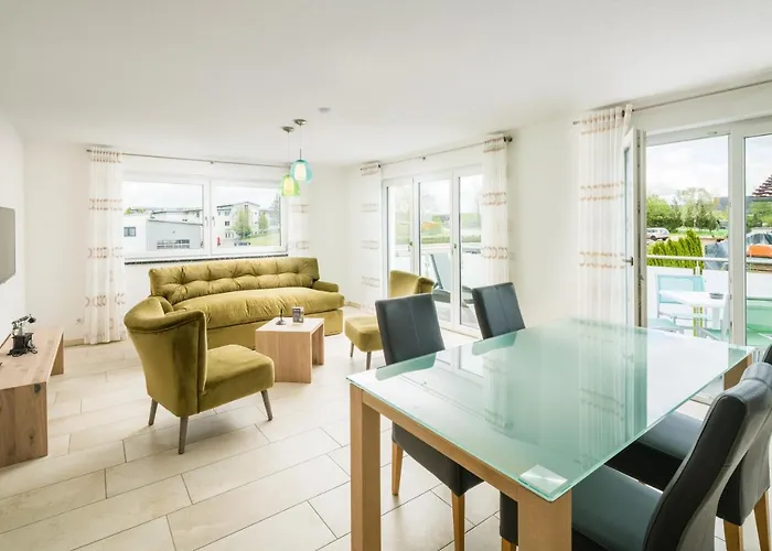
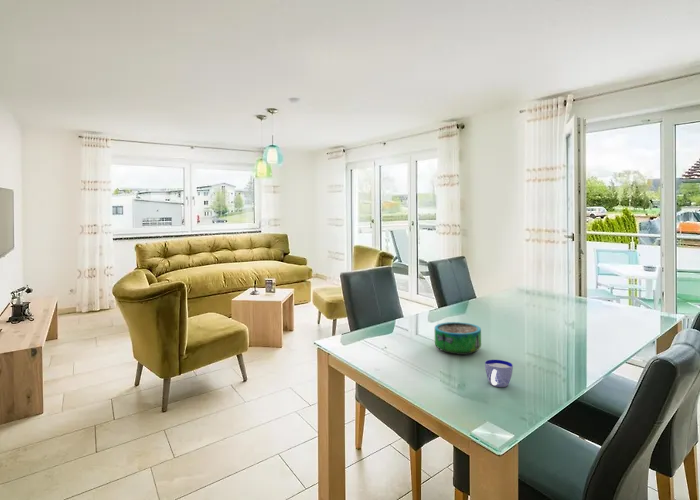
+ decorative bowl [434,321,482,356]
+ cup [484,359,514,388]
